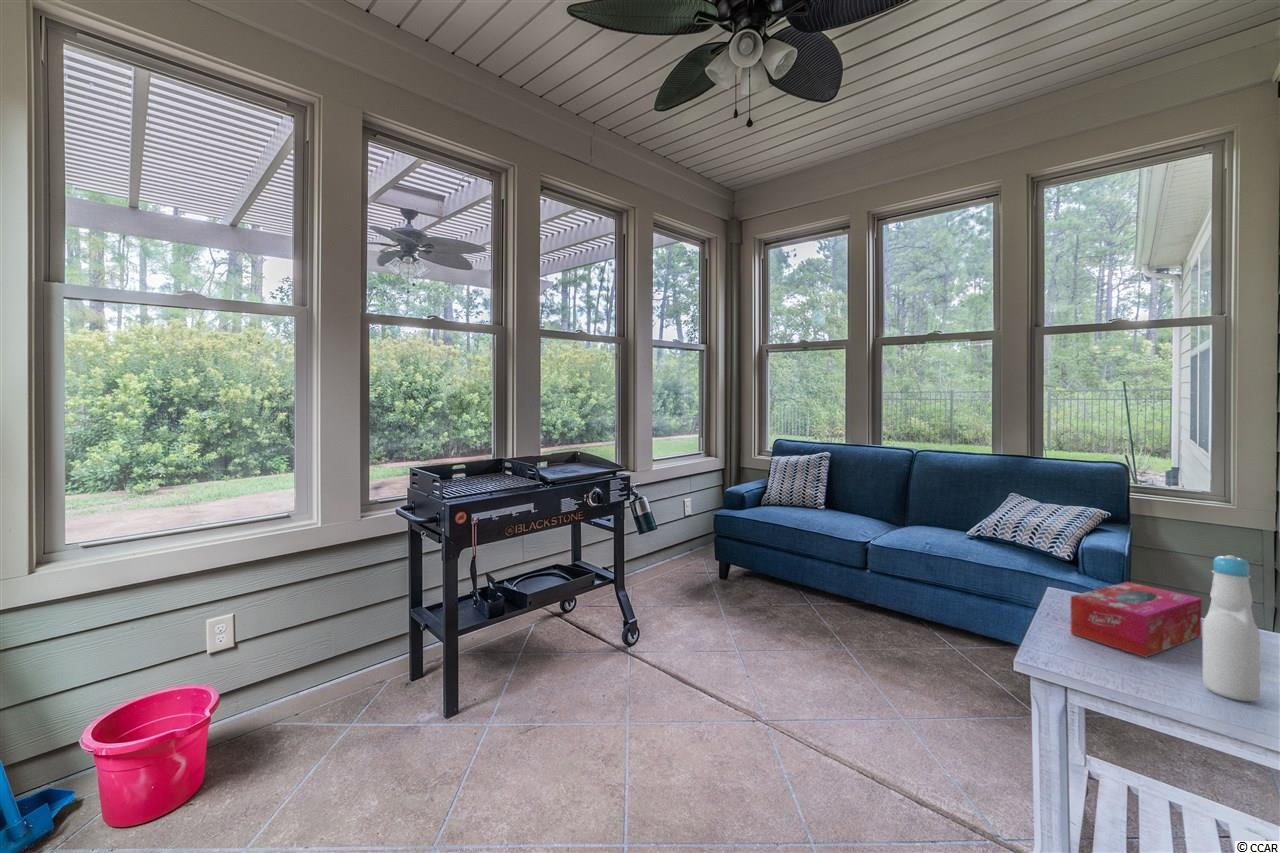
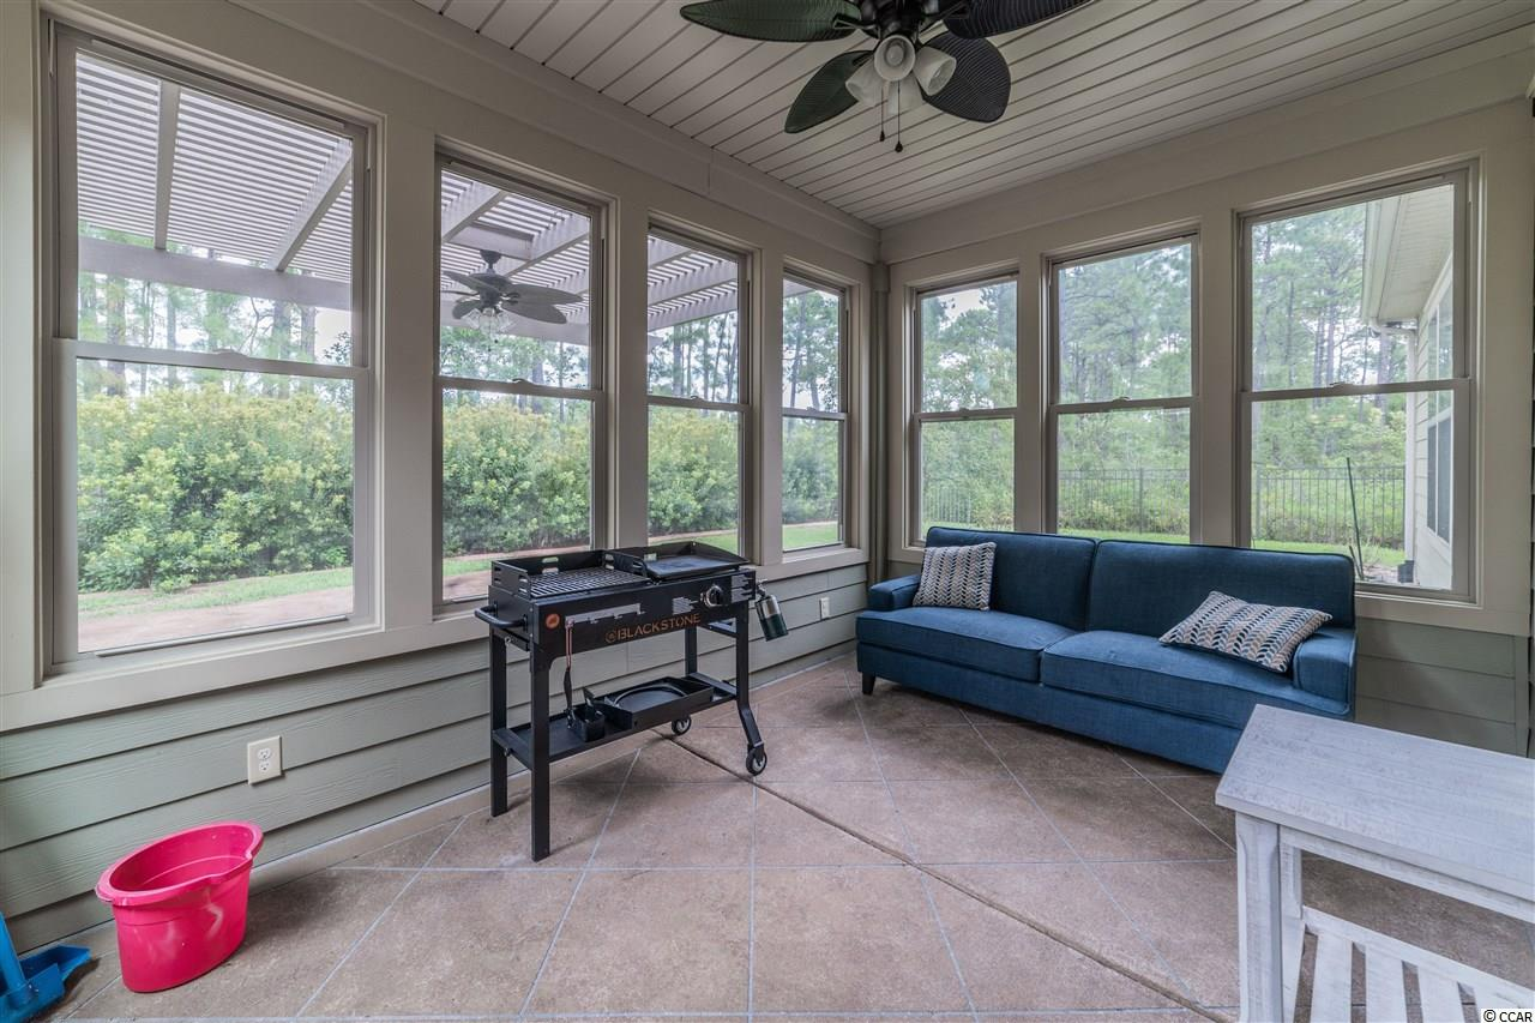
- tissue box [1070,581,1202,658]
- bottle [1202,554,1261,702]
